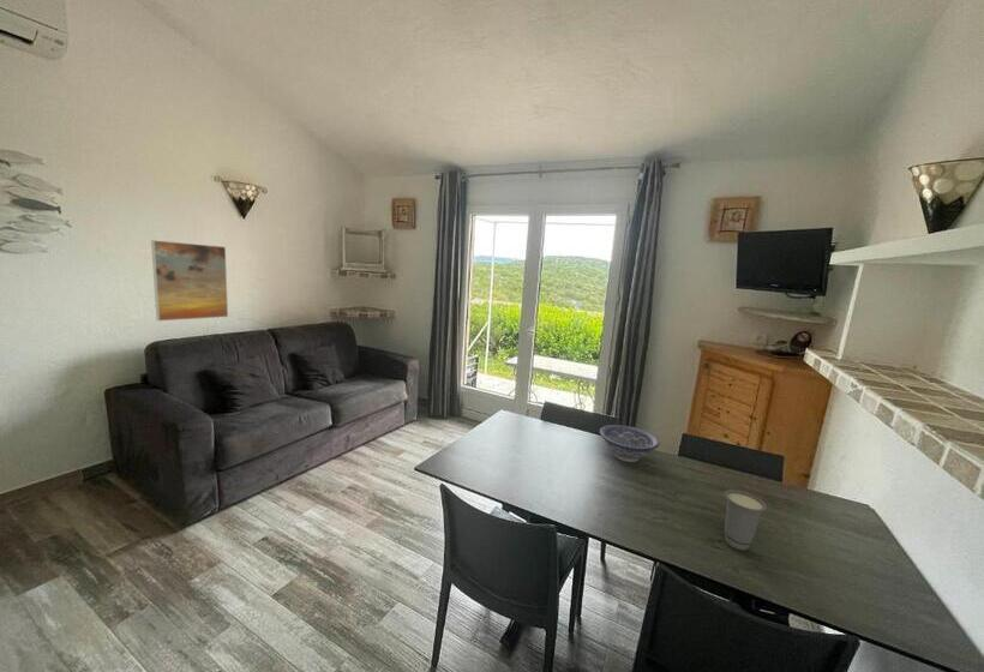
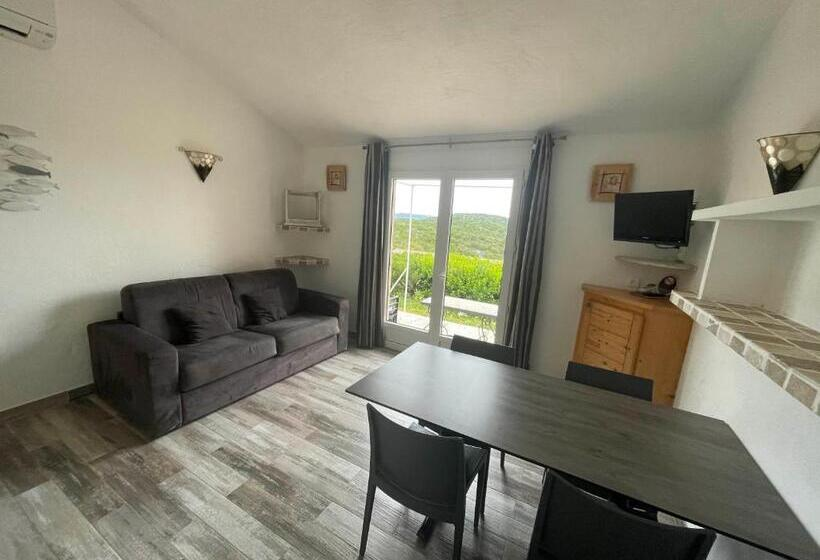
- decorative bowl [599,424,660,463]
- cup [724,488,768,552]
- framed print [150,239,229,322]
